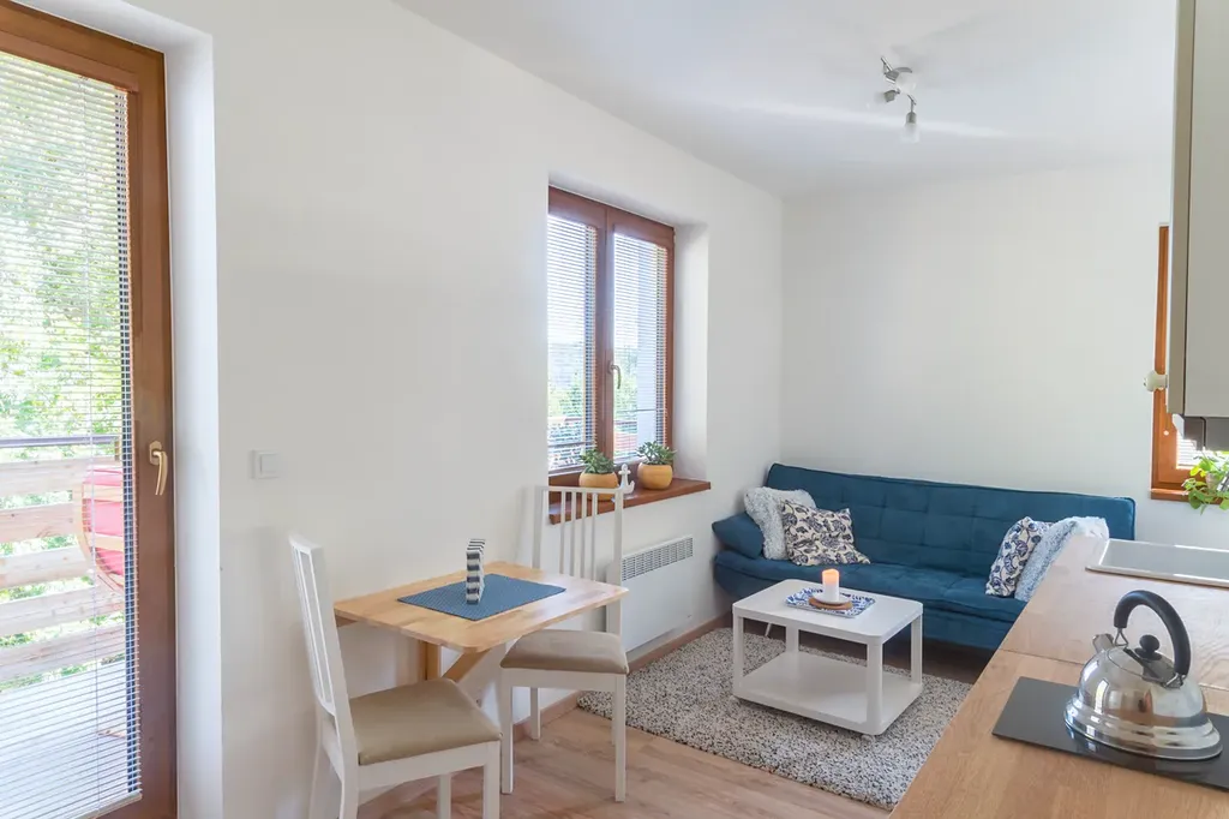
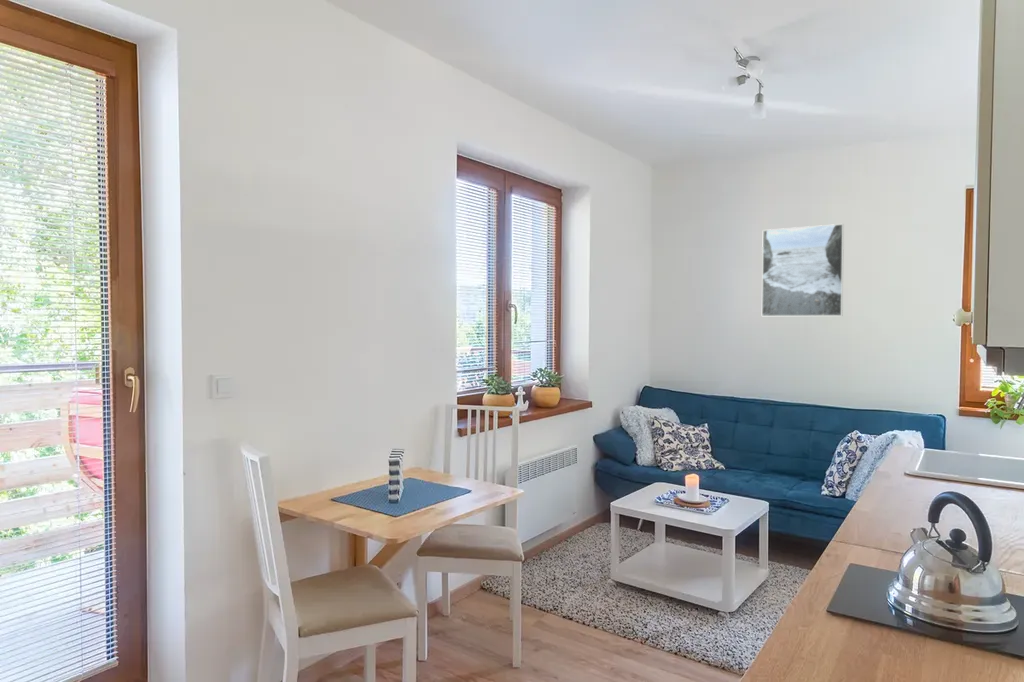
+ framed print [761,223,845,317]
